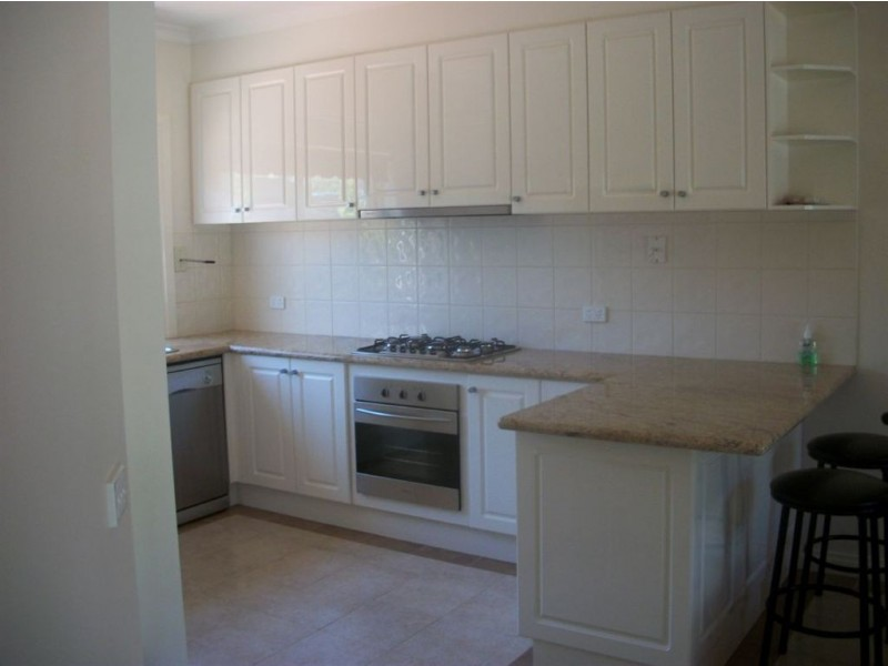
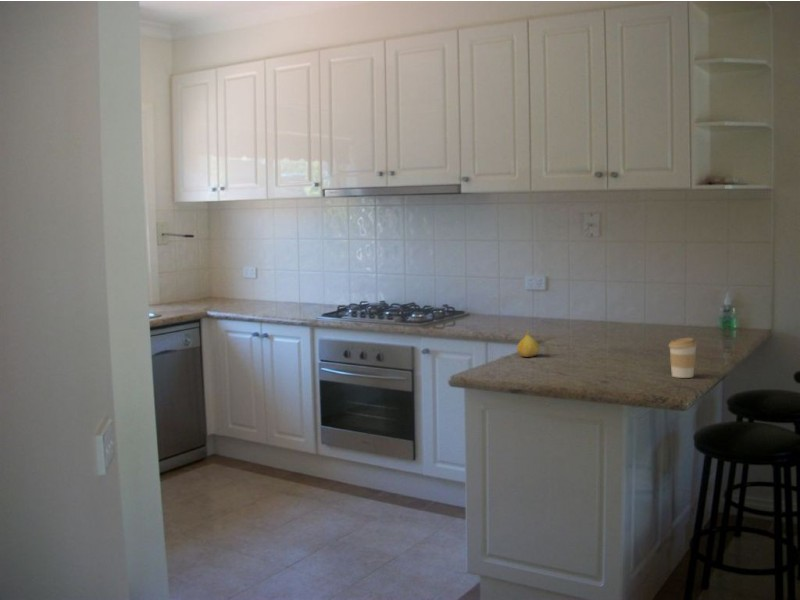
+ coffee cup [667,337,698,379]
+ fruit [516,330,541,358]
